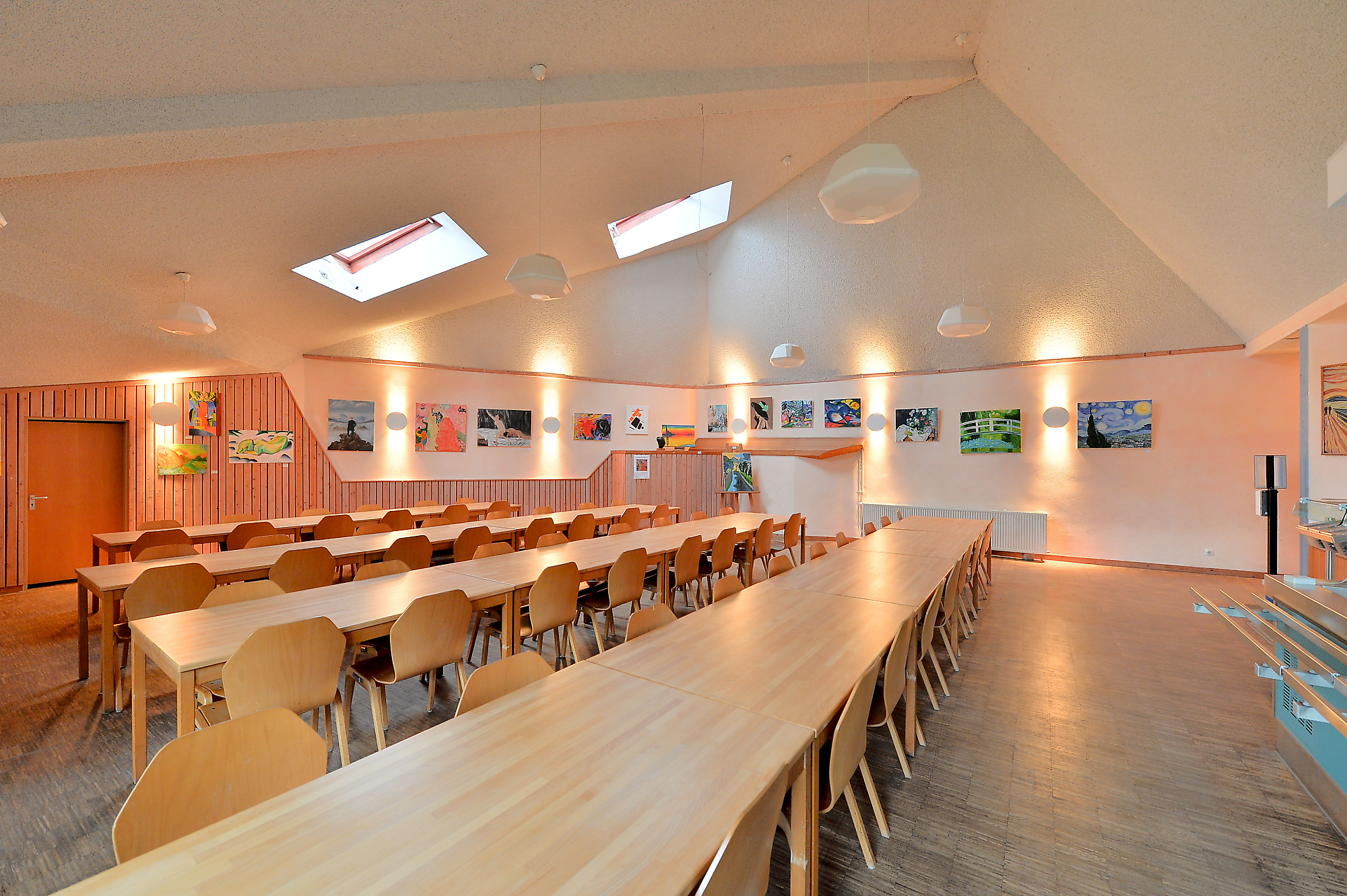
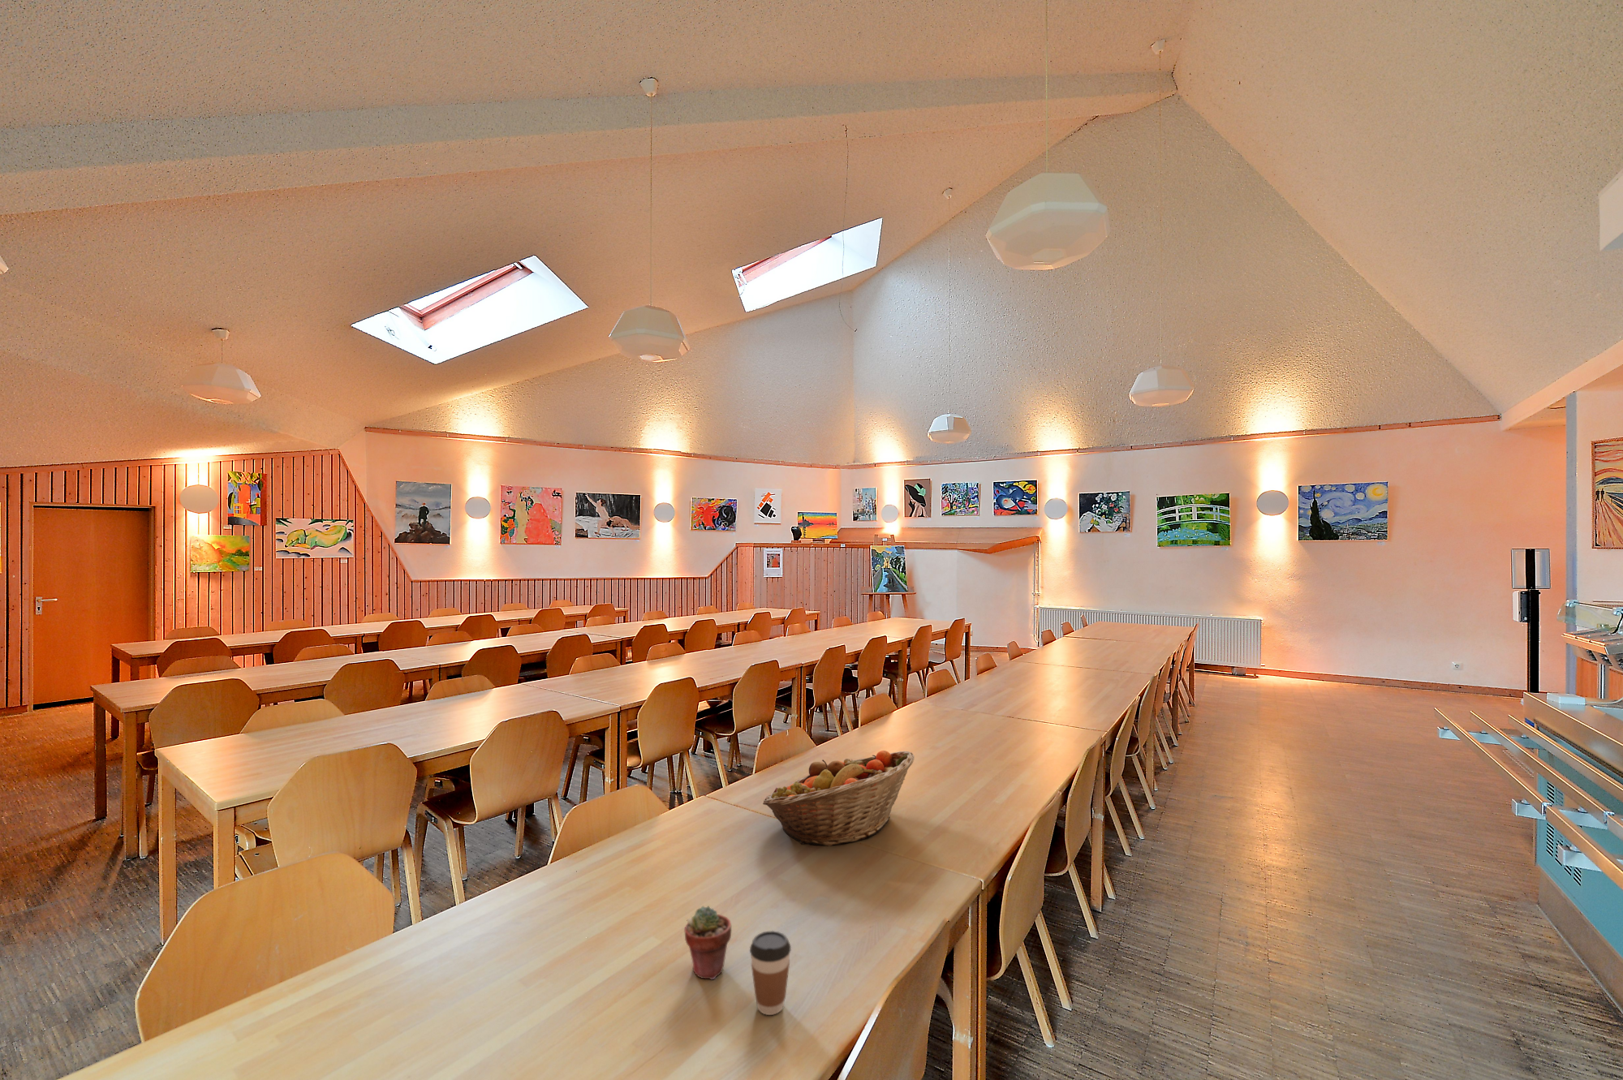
+ potted succulent [683,905,731,981]
+ coffee cup [749,929,792,1016]
+ fruit basket [761,750,915,846]
